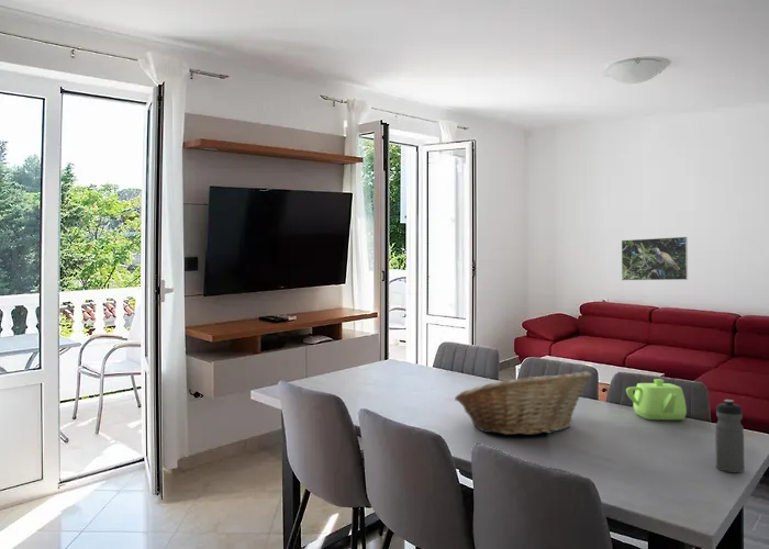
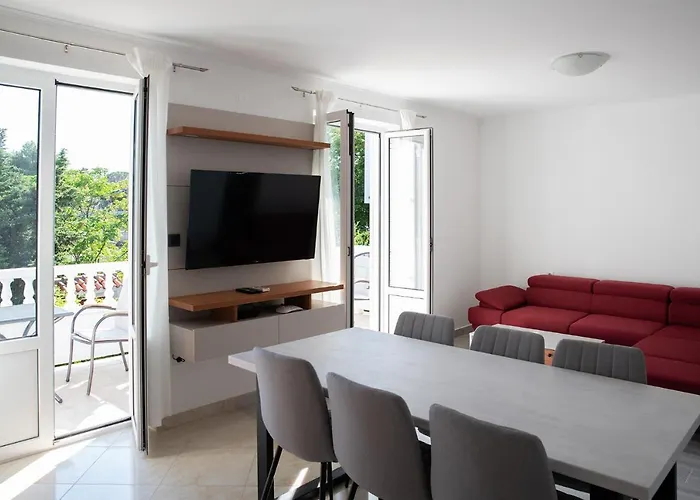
- fruit basket [454,370,592,436]
- water bottle [714,399,745,473]
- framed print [621,236,689,281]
- teapot [625,378,688,421]
